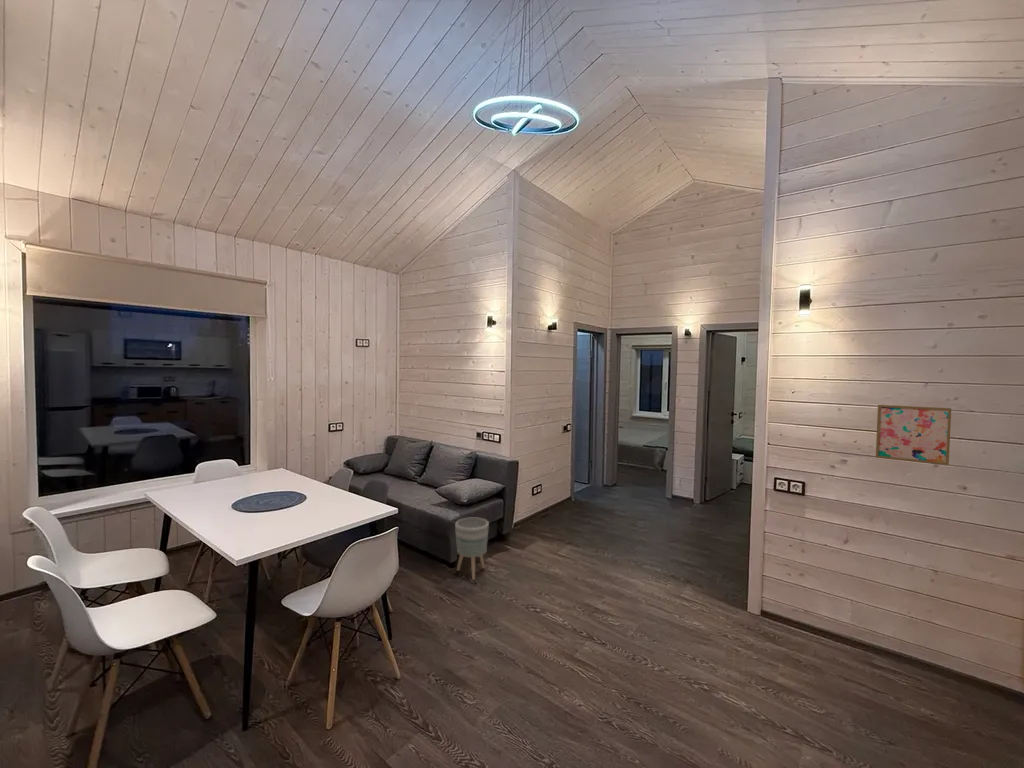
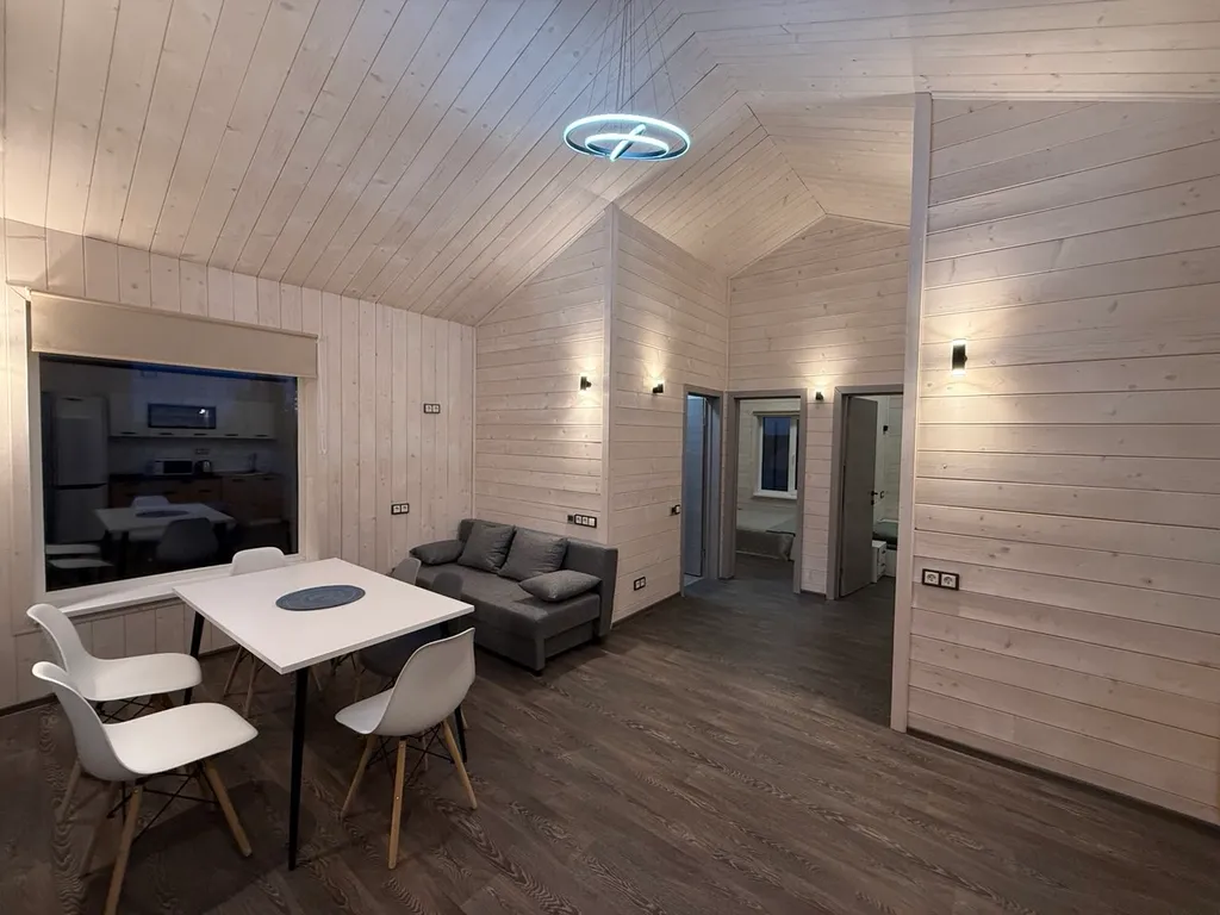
- wall art [875,404,952,466]
- planter [454,517,490,581]
